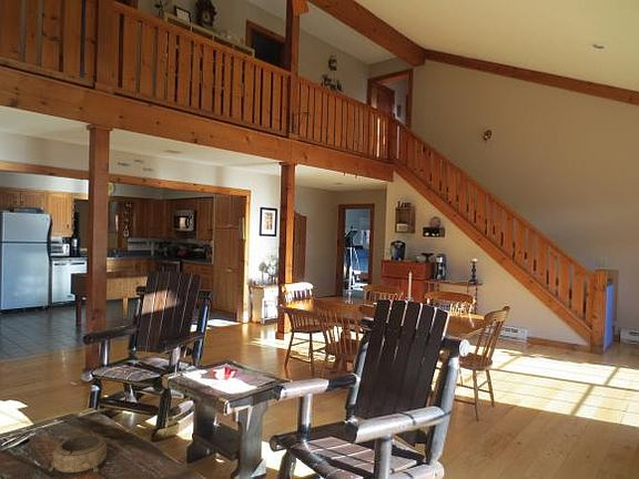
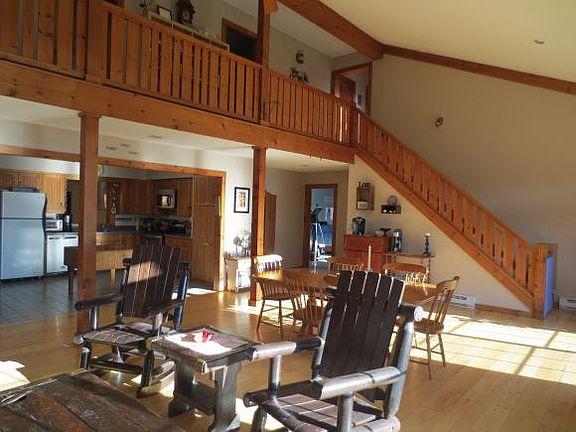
- decorative bowl [48,435,108,473]
